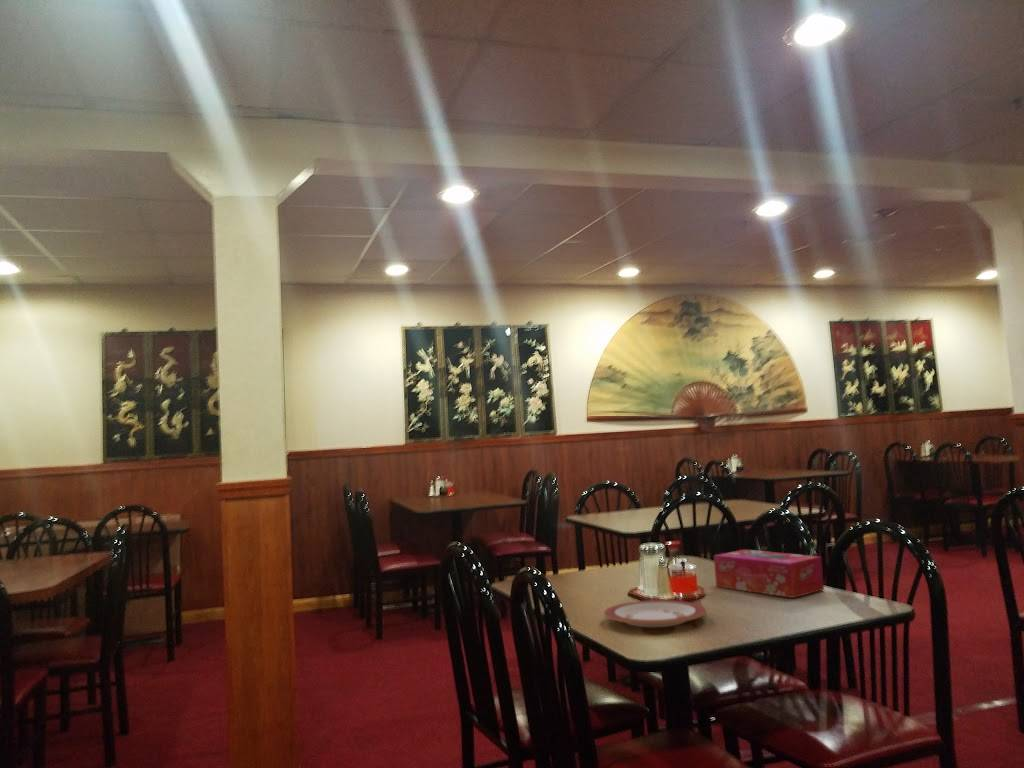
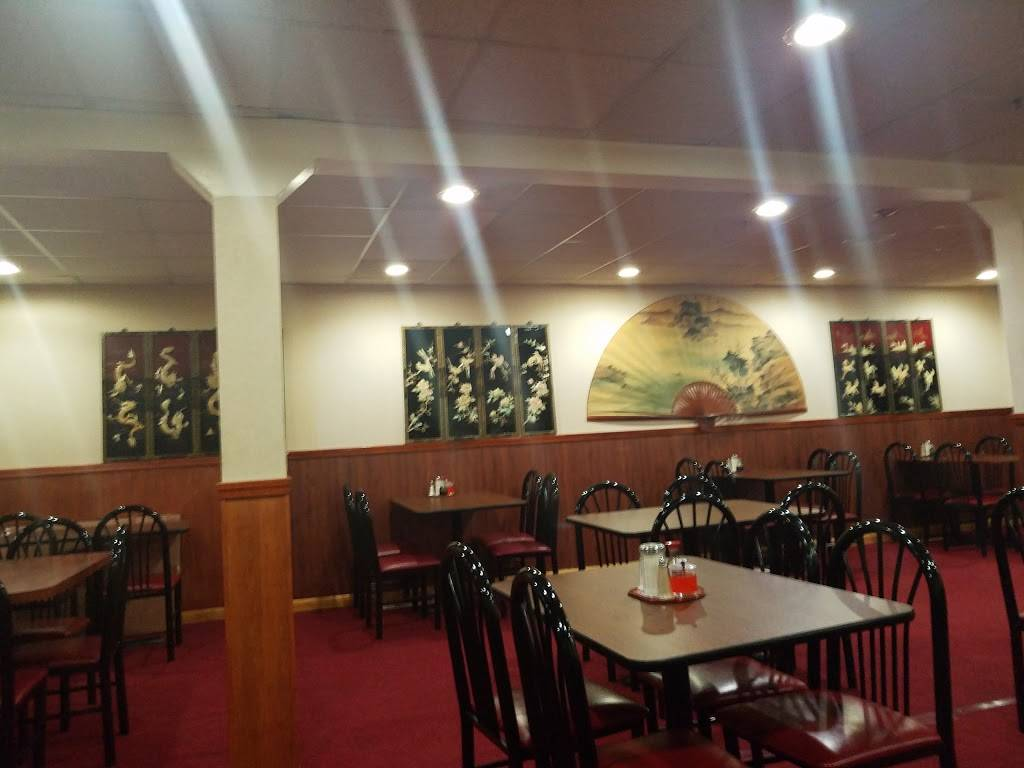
- plate [603,599,708,628]
- tissue box [713,548,825,599]
